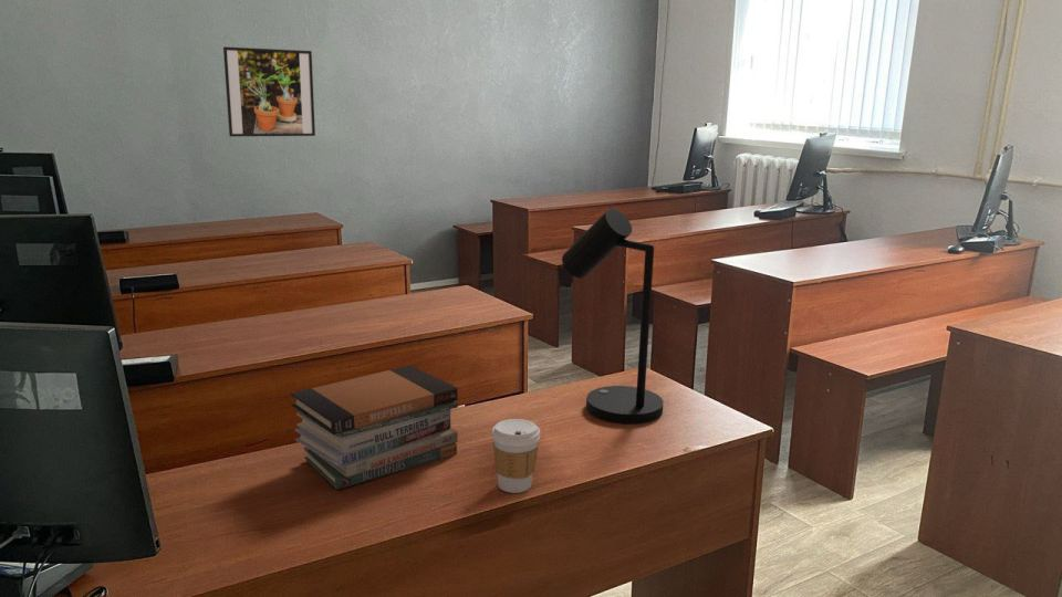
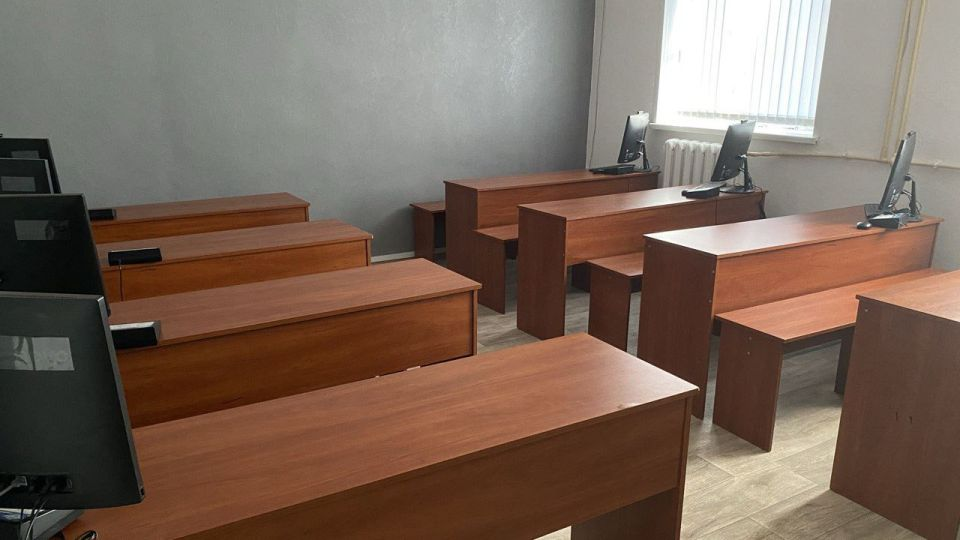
- coffee cup [491,418,541,494]
- desk lamp [561,208,665,425]
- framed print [222,45,316,137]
- book stack [290,364,459,491]
